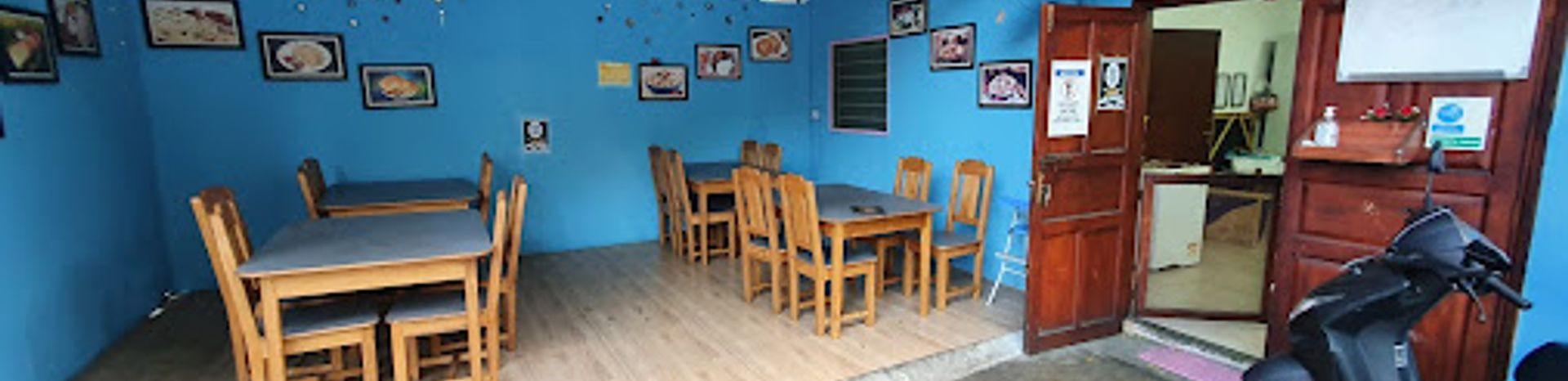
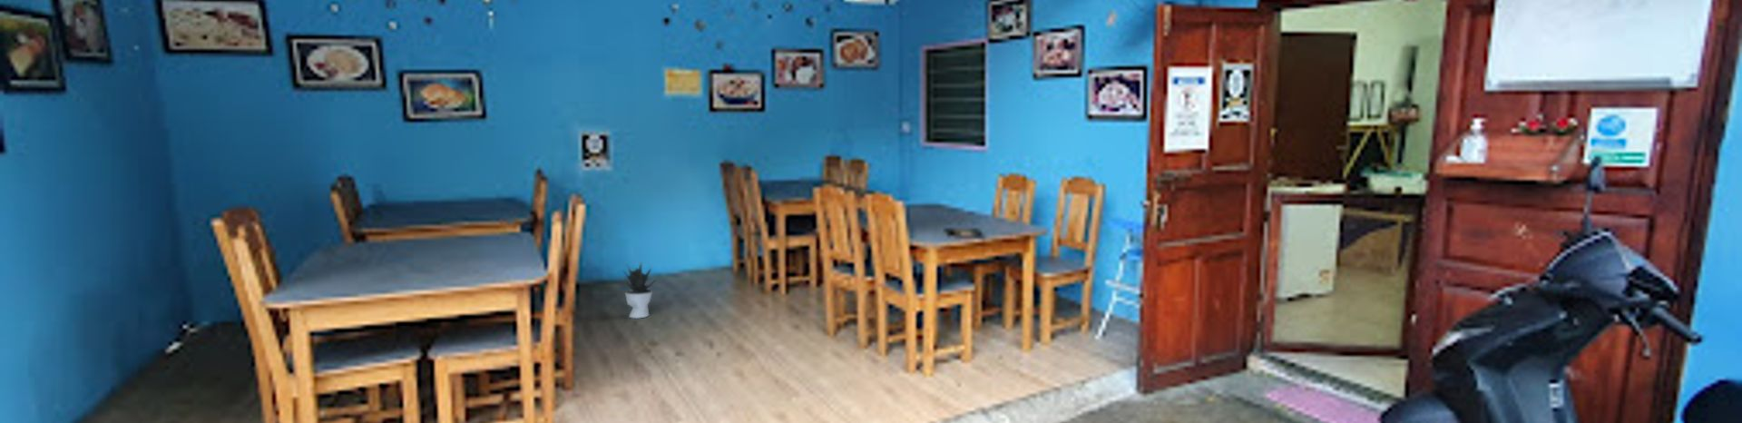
+ potted plant [621,261,660,320]
